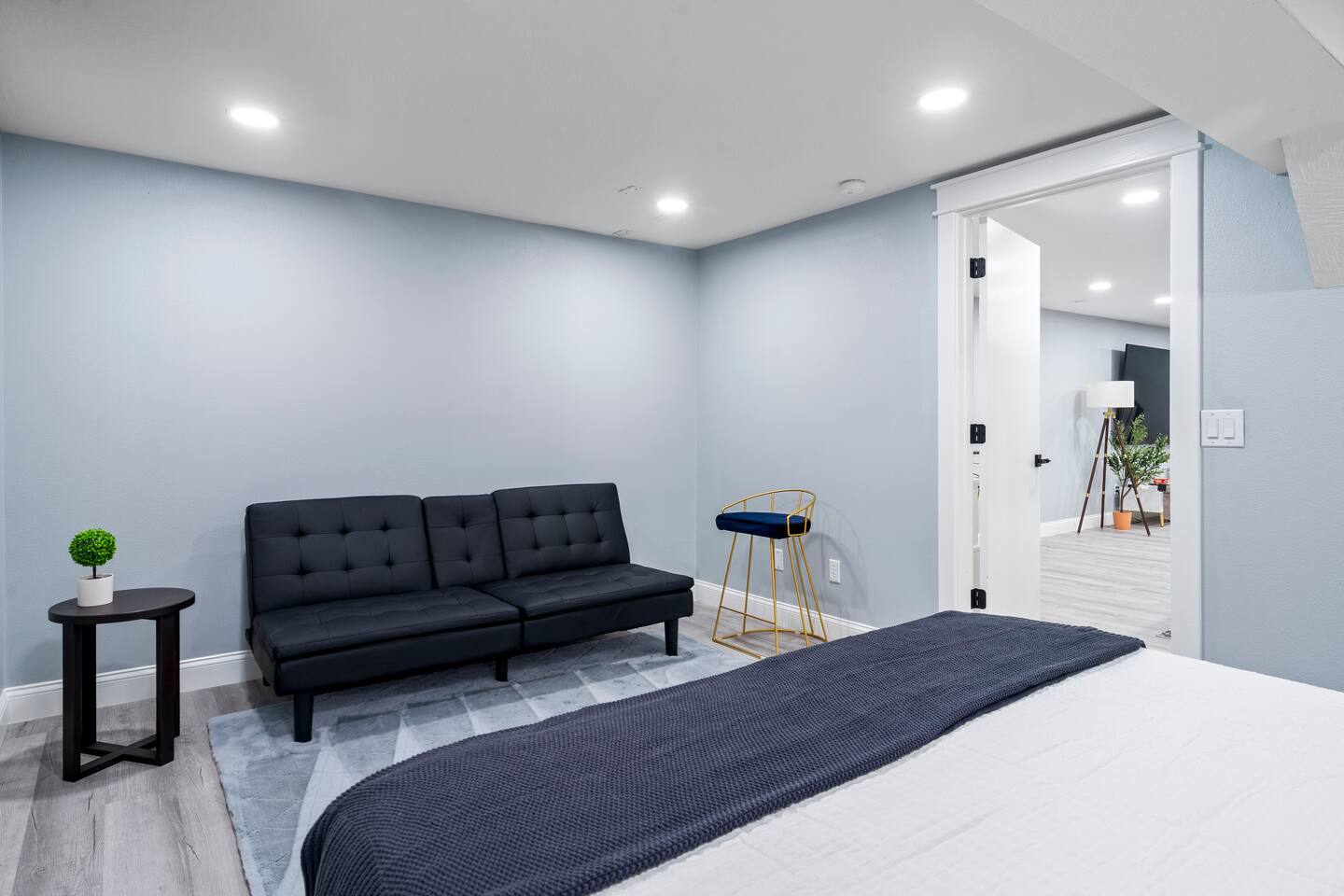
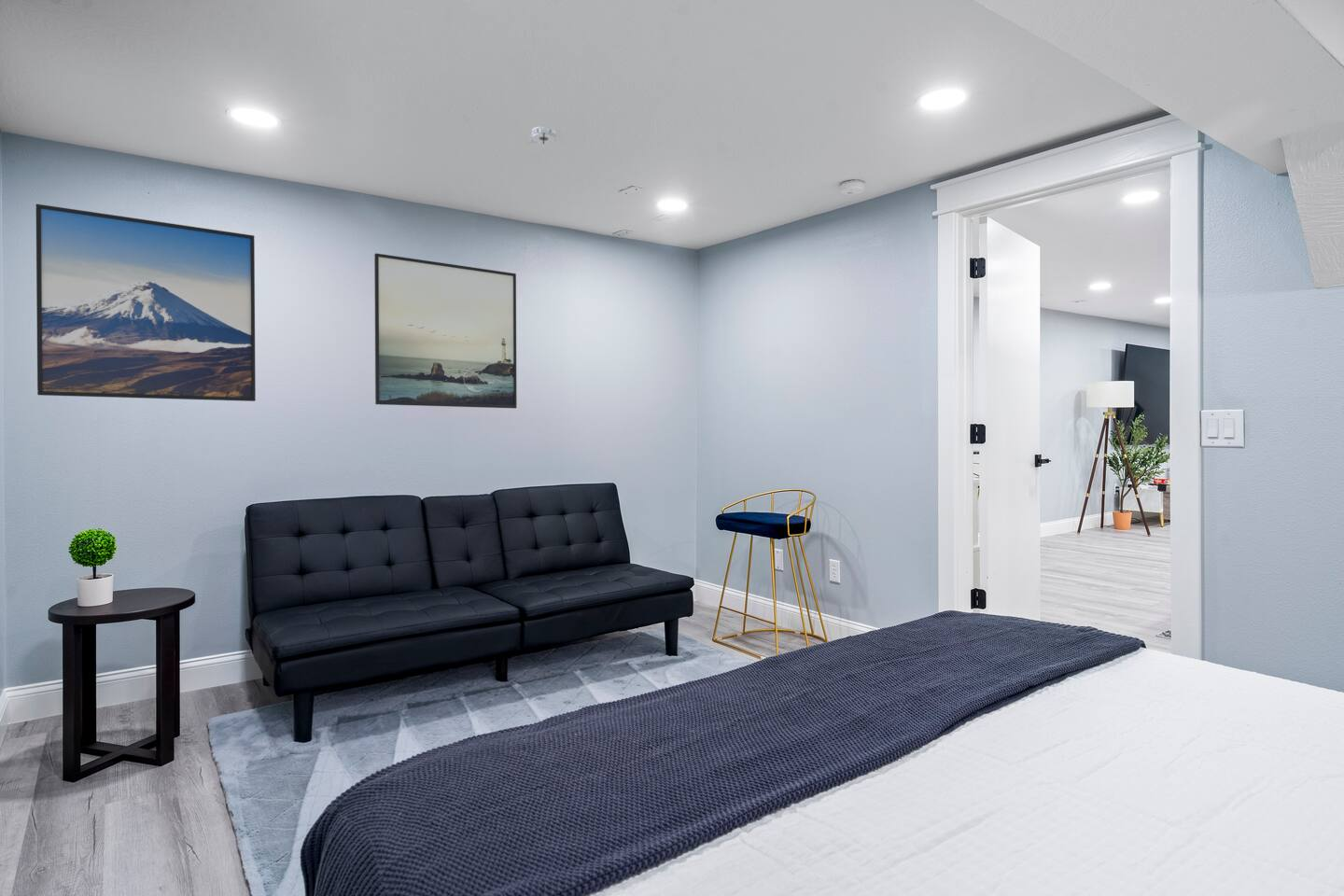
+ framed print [373,252,518,409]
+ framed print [35,203,257,402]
+ smoke detector [527,126,559,145]
